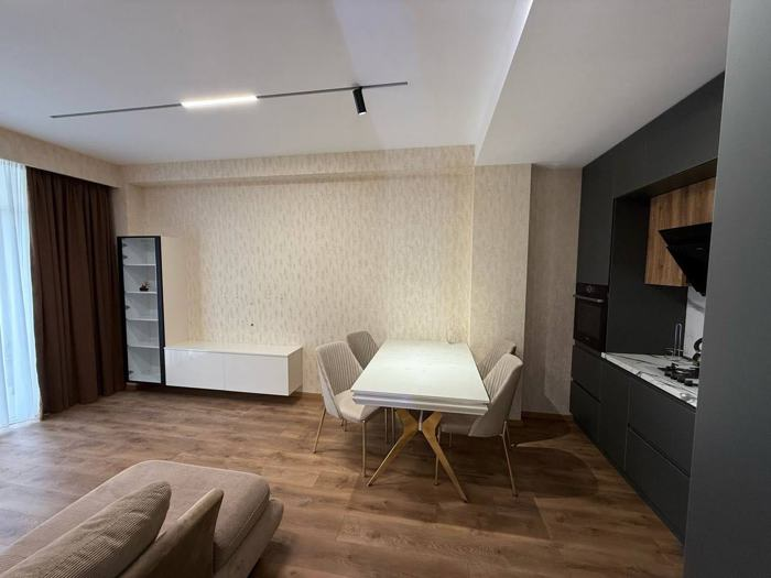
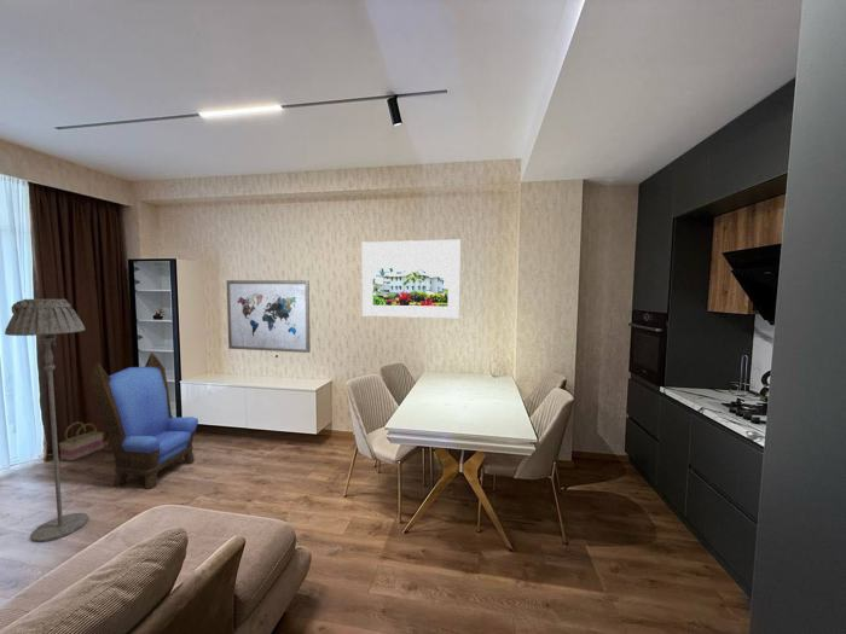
+ floor lamp [4,297,89,543]
+ basket [58,421,105,463]
+ wall art [226,279,312,354]
+ armchair [88,351,199,490]
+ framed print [361,239,462,319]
